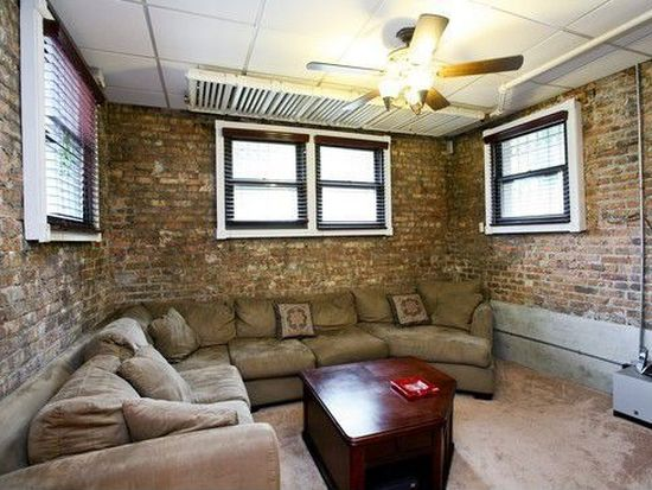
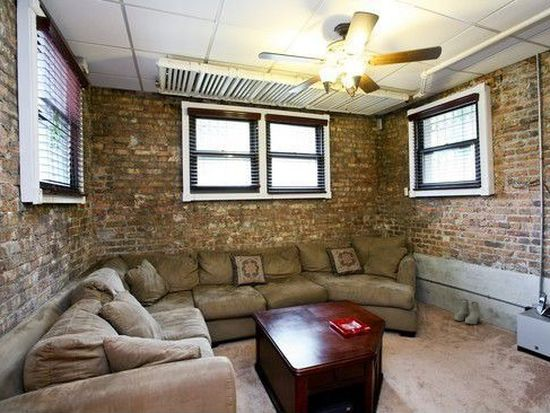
+ boots [453,299,482,325]
